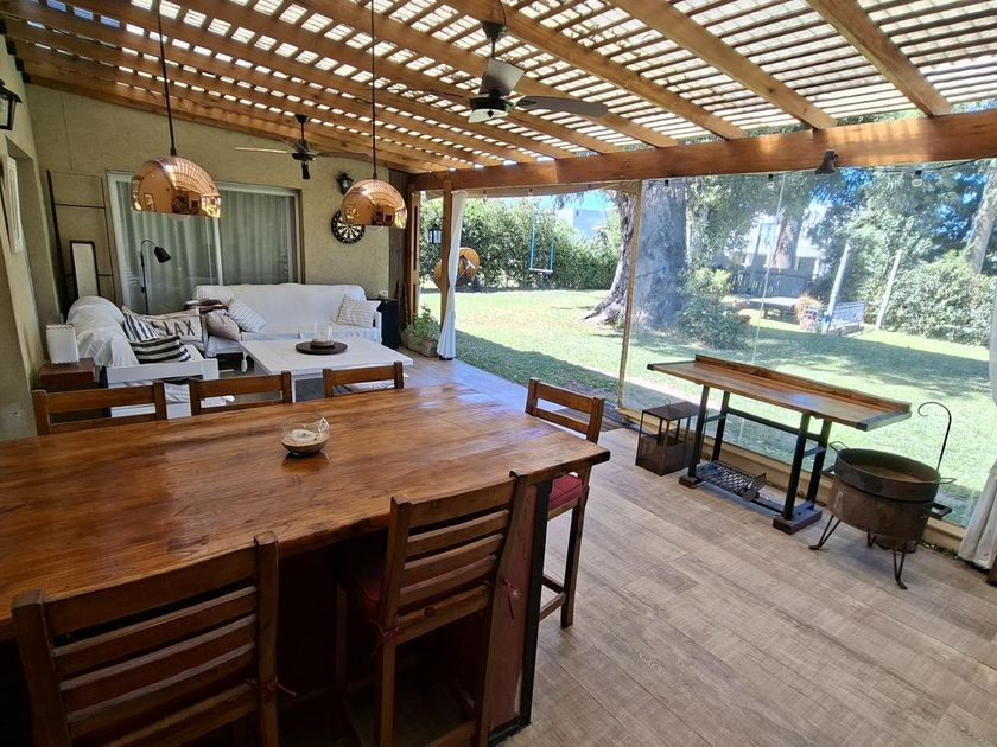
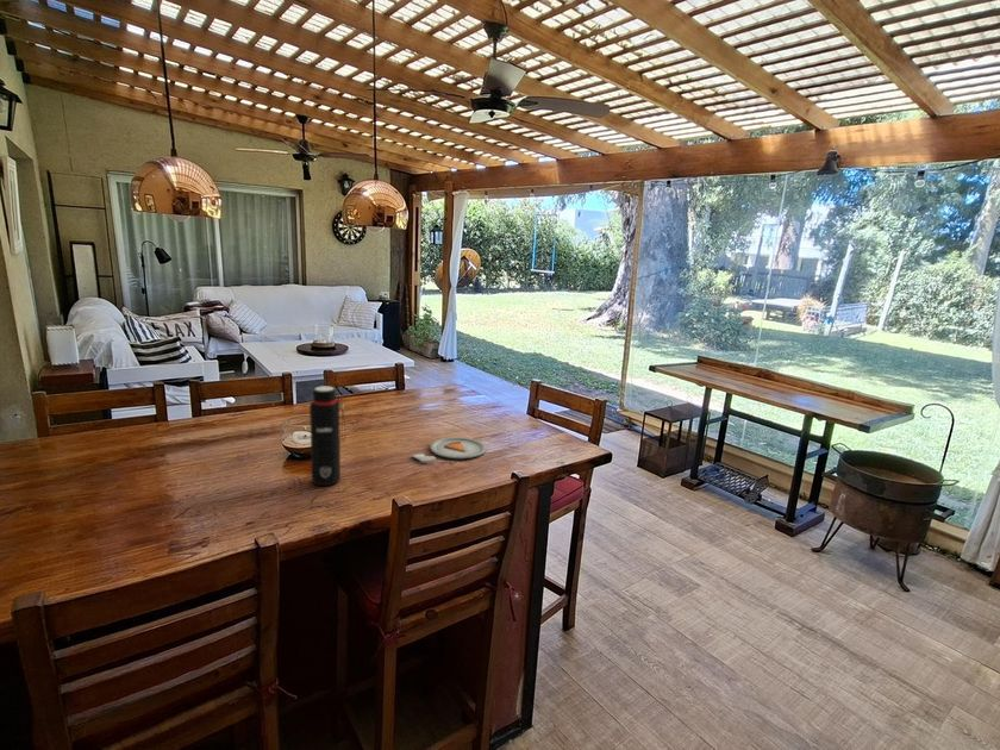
+ water bottle [308,385,346,487]
+ dinner plate [411,436,487,463]
